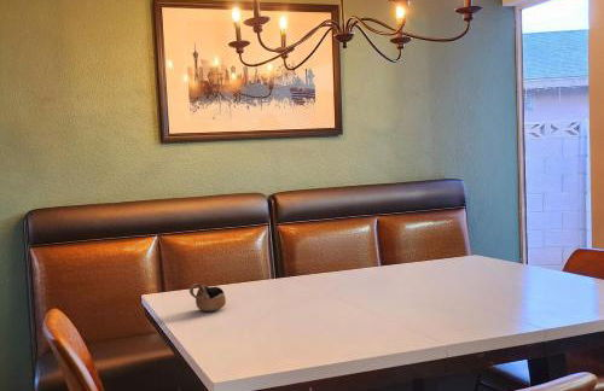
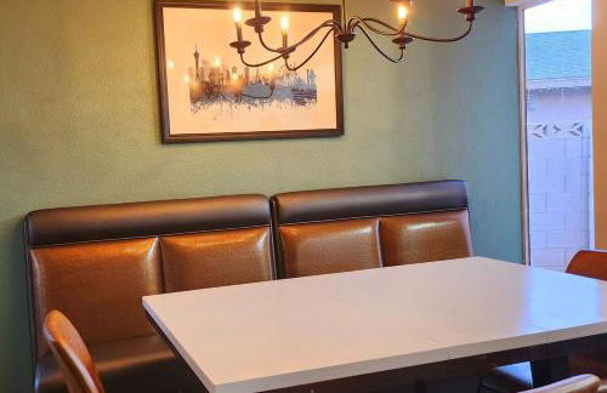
- cup [188,282,227,313]
